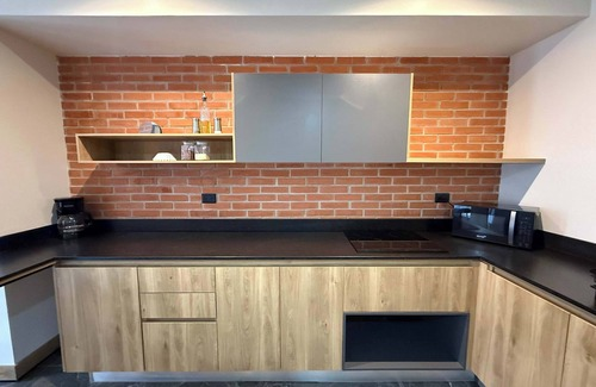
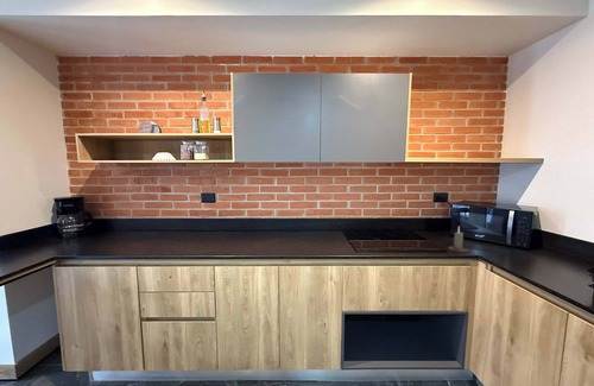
+ candle [448,227,469,253]
